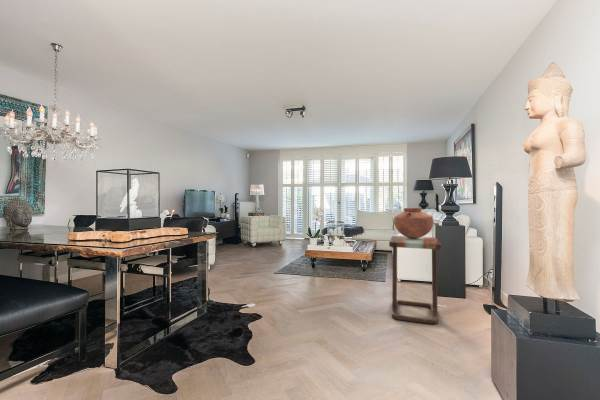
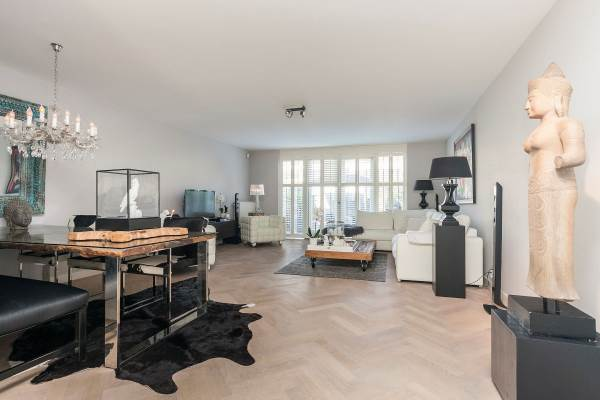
- vase [393,207,435,239]
- side table [388,235,447,325]
